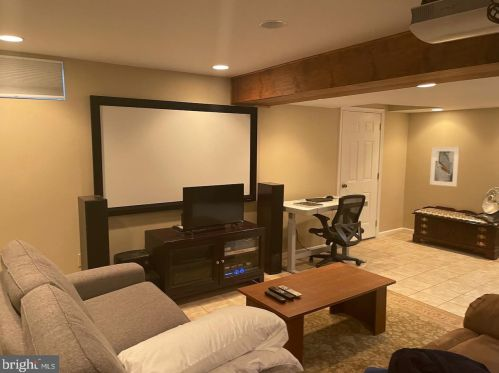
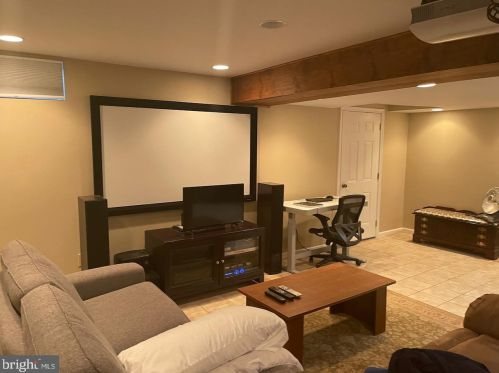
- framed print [429,146,461,188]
